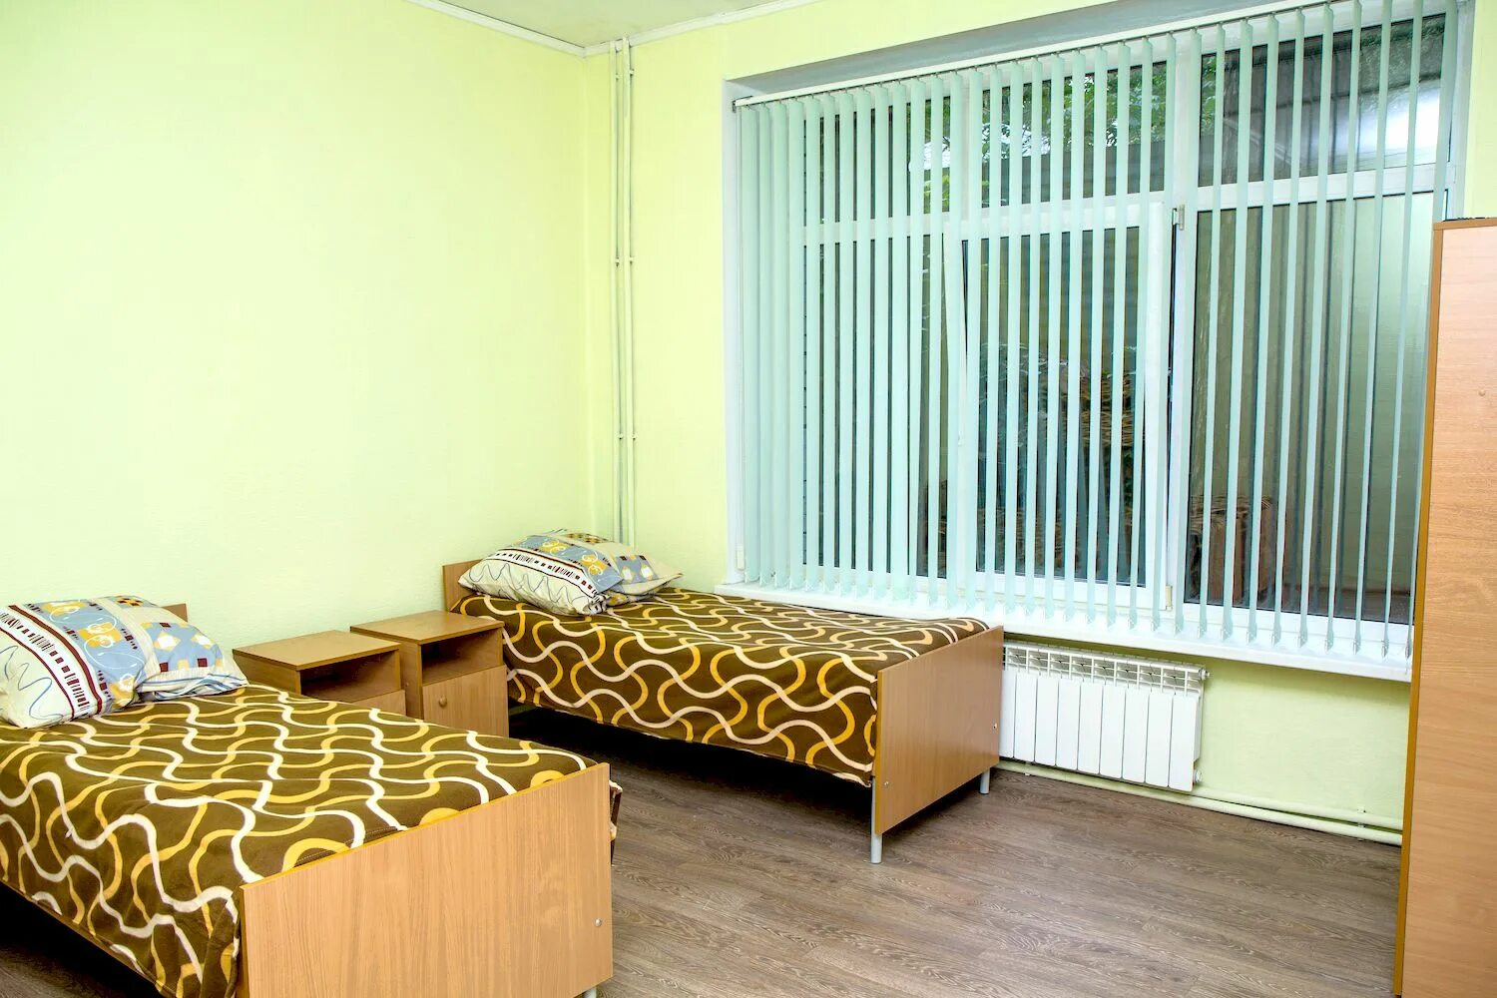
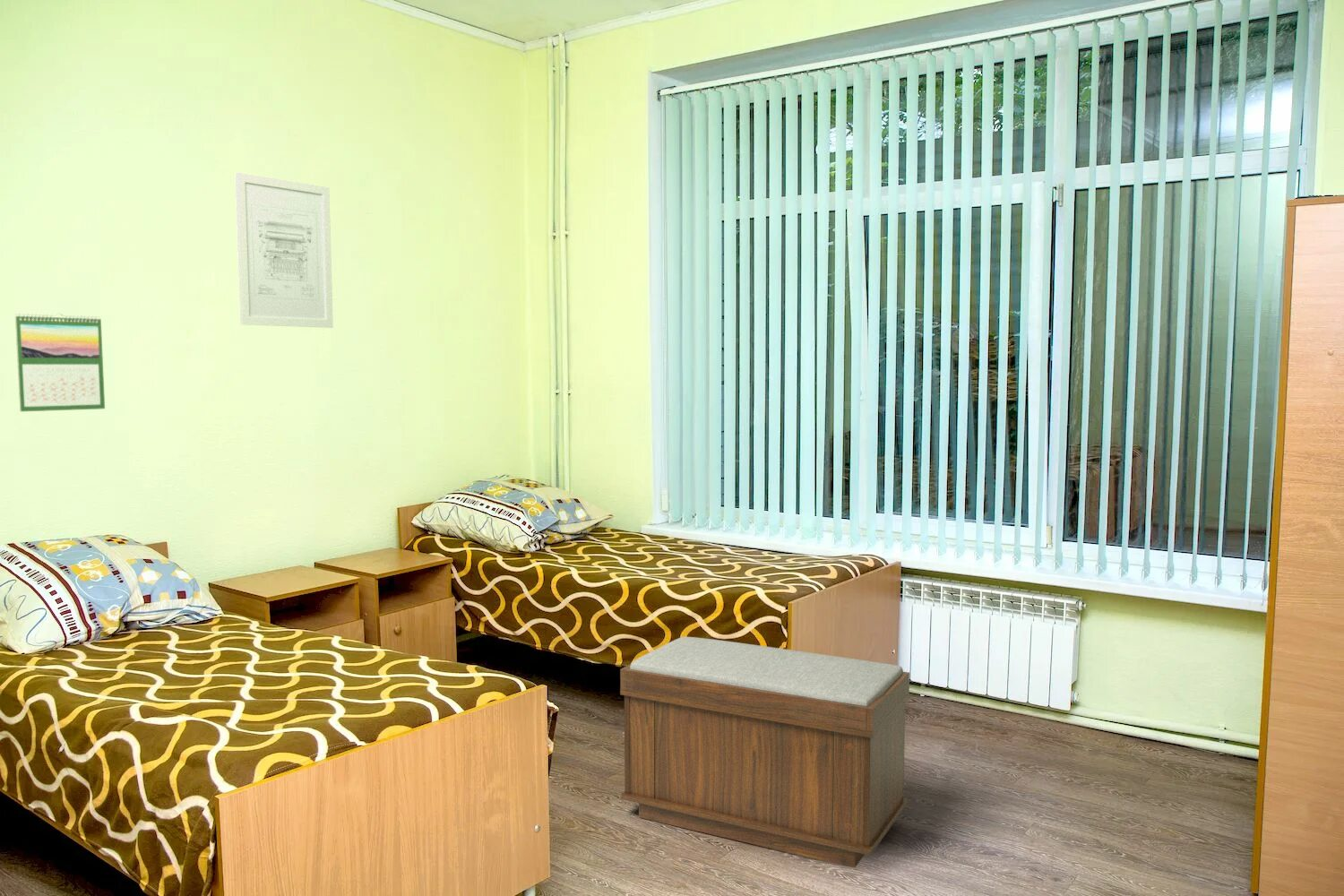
+ bench [619,636,910,869]
+ wall art [235,171,334,329]
+ calendar [14,312,106,412]
